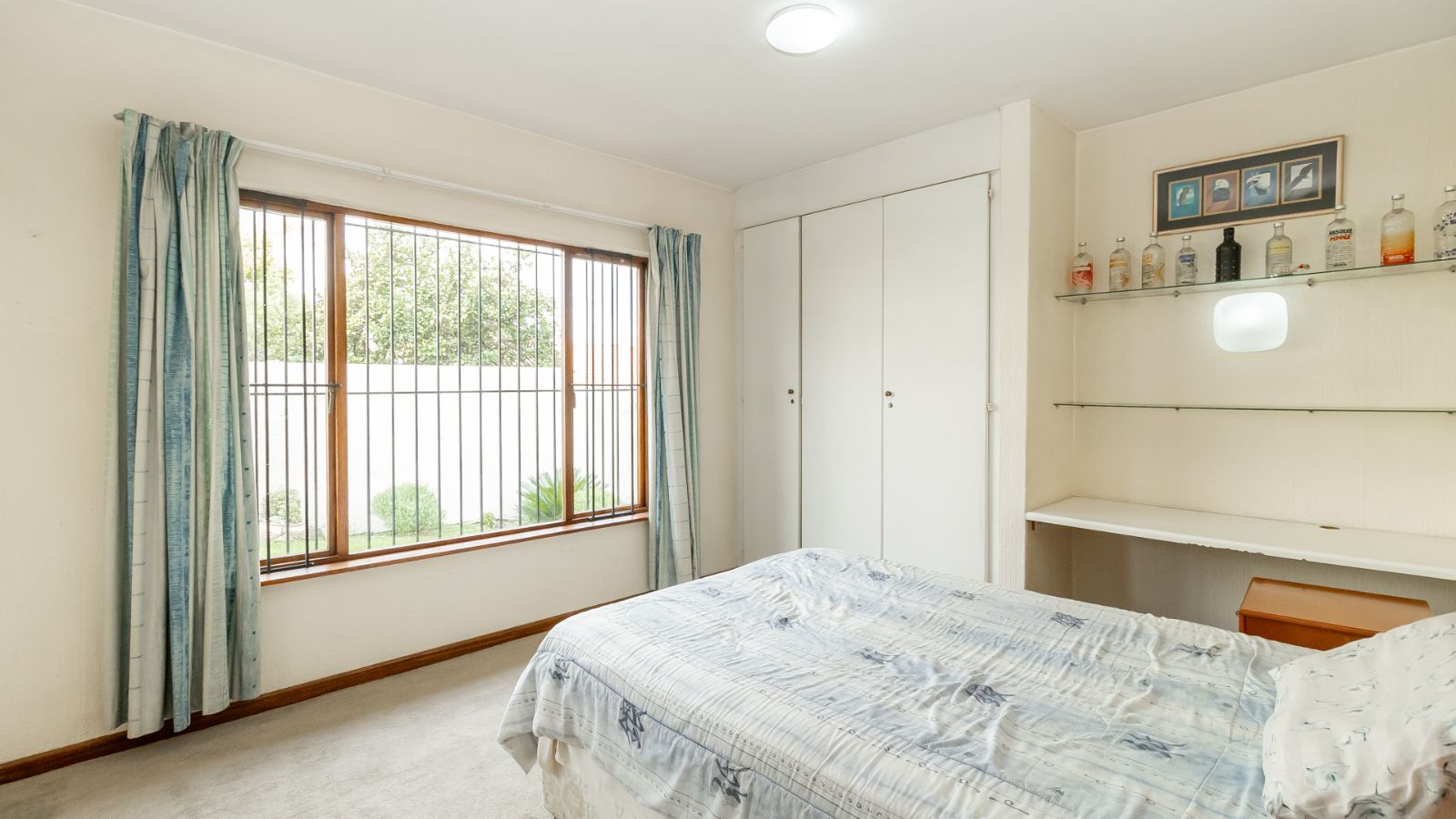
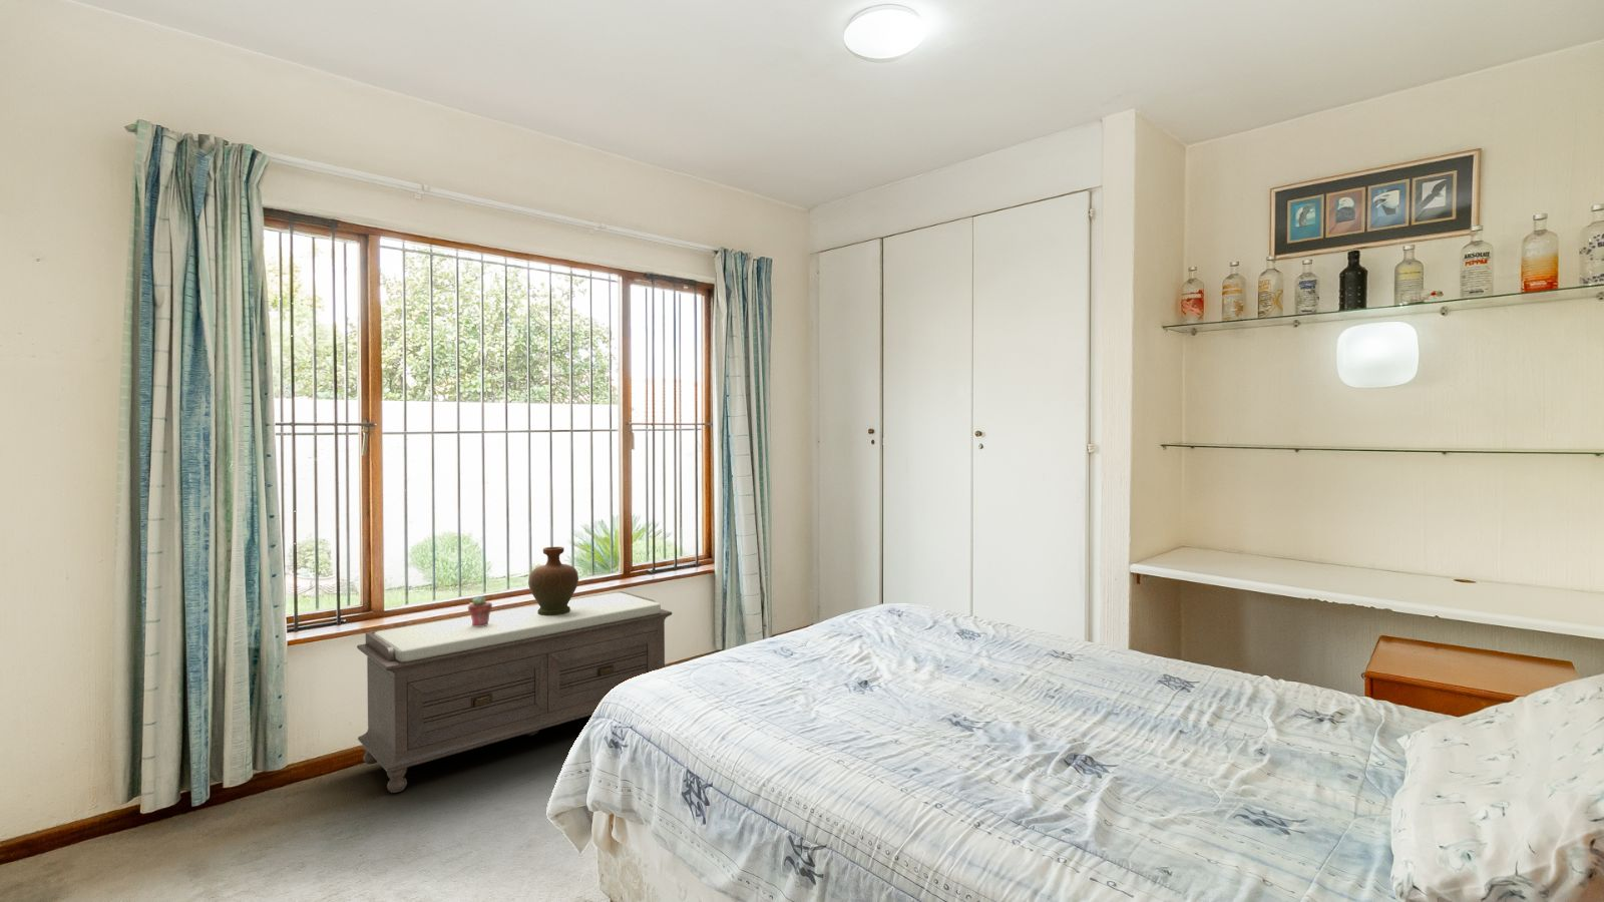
+ decorative vase [528,546,579,617]
+ bench [356,590,673,794]
+ potted succulent [467,596,494,627]
